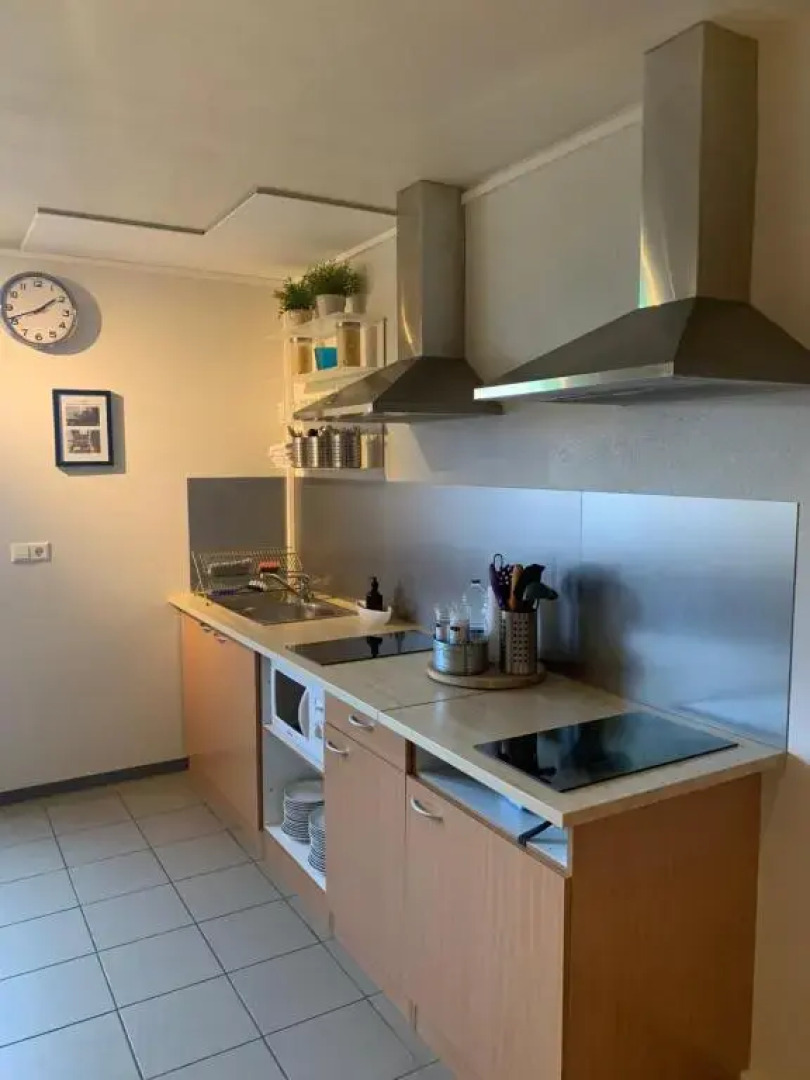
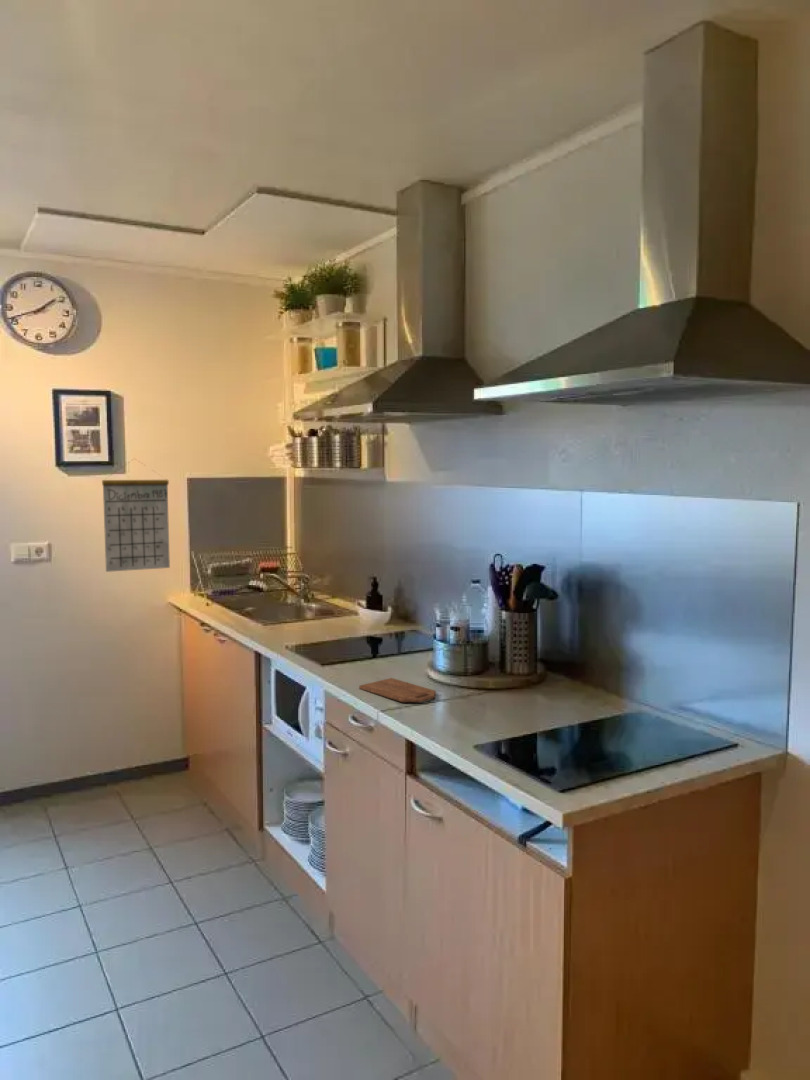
+ calendar [101,457,171,573]
+ cutting board [358,677,437,703]
